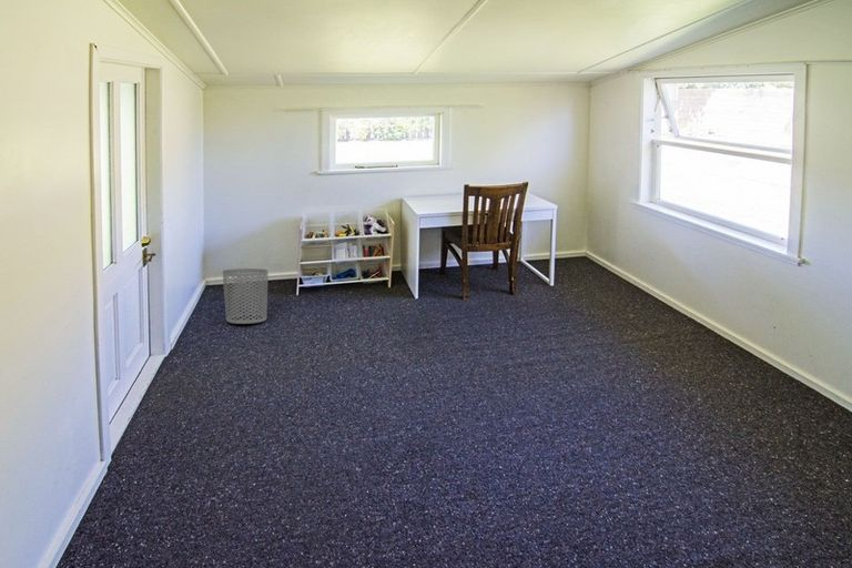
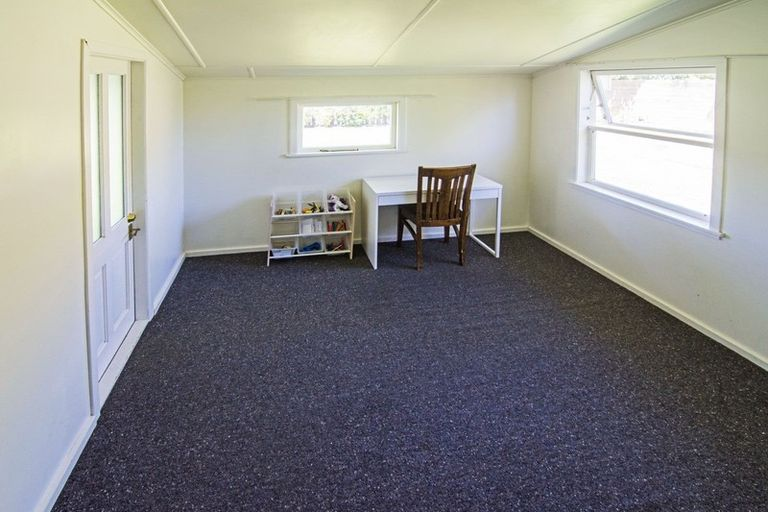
- waste bin [222,267,270,325]
